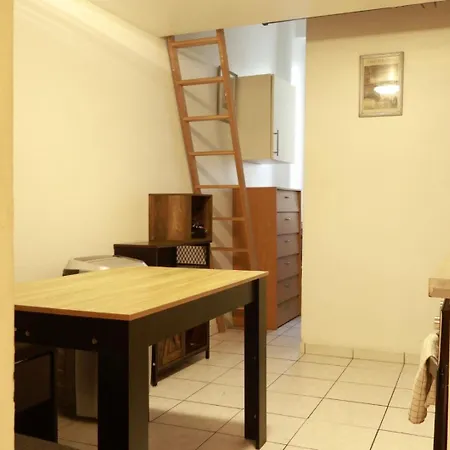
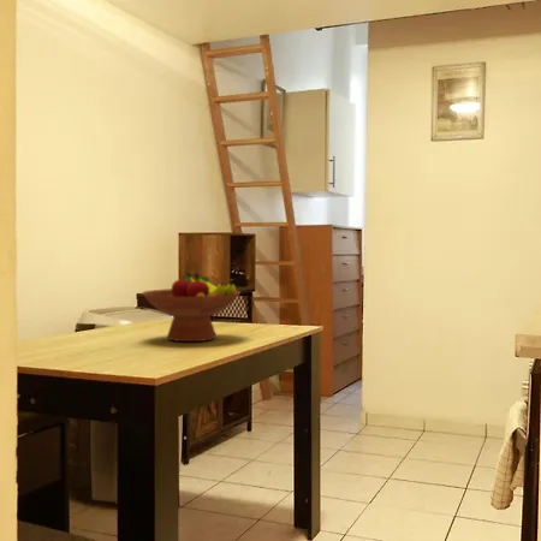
+ fruit bowl [141,270,242,343]
